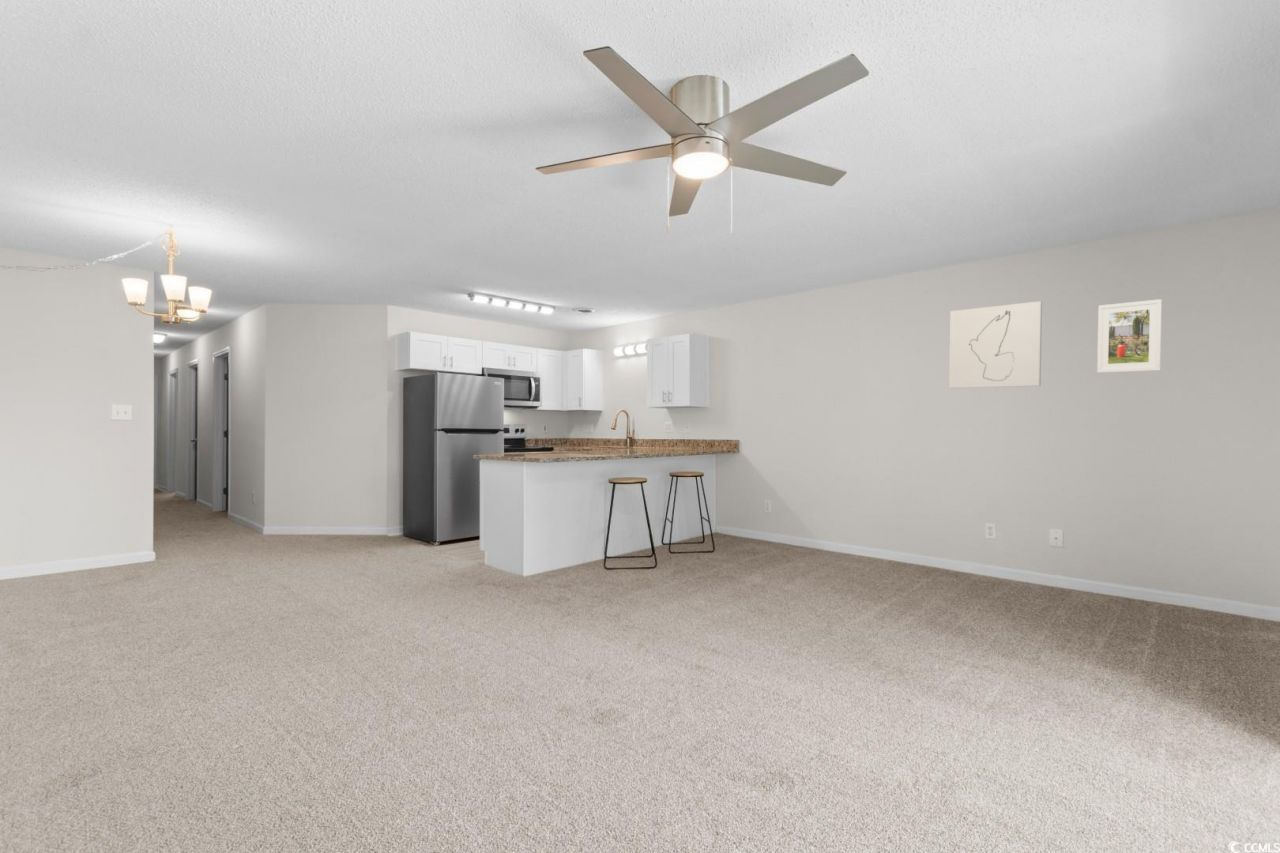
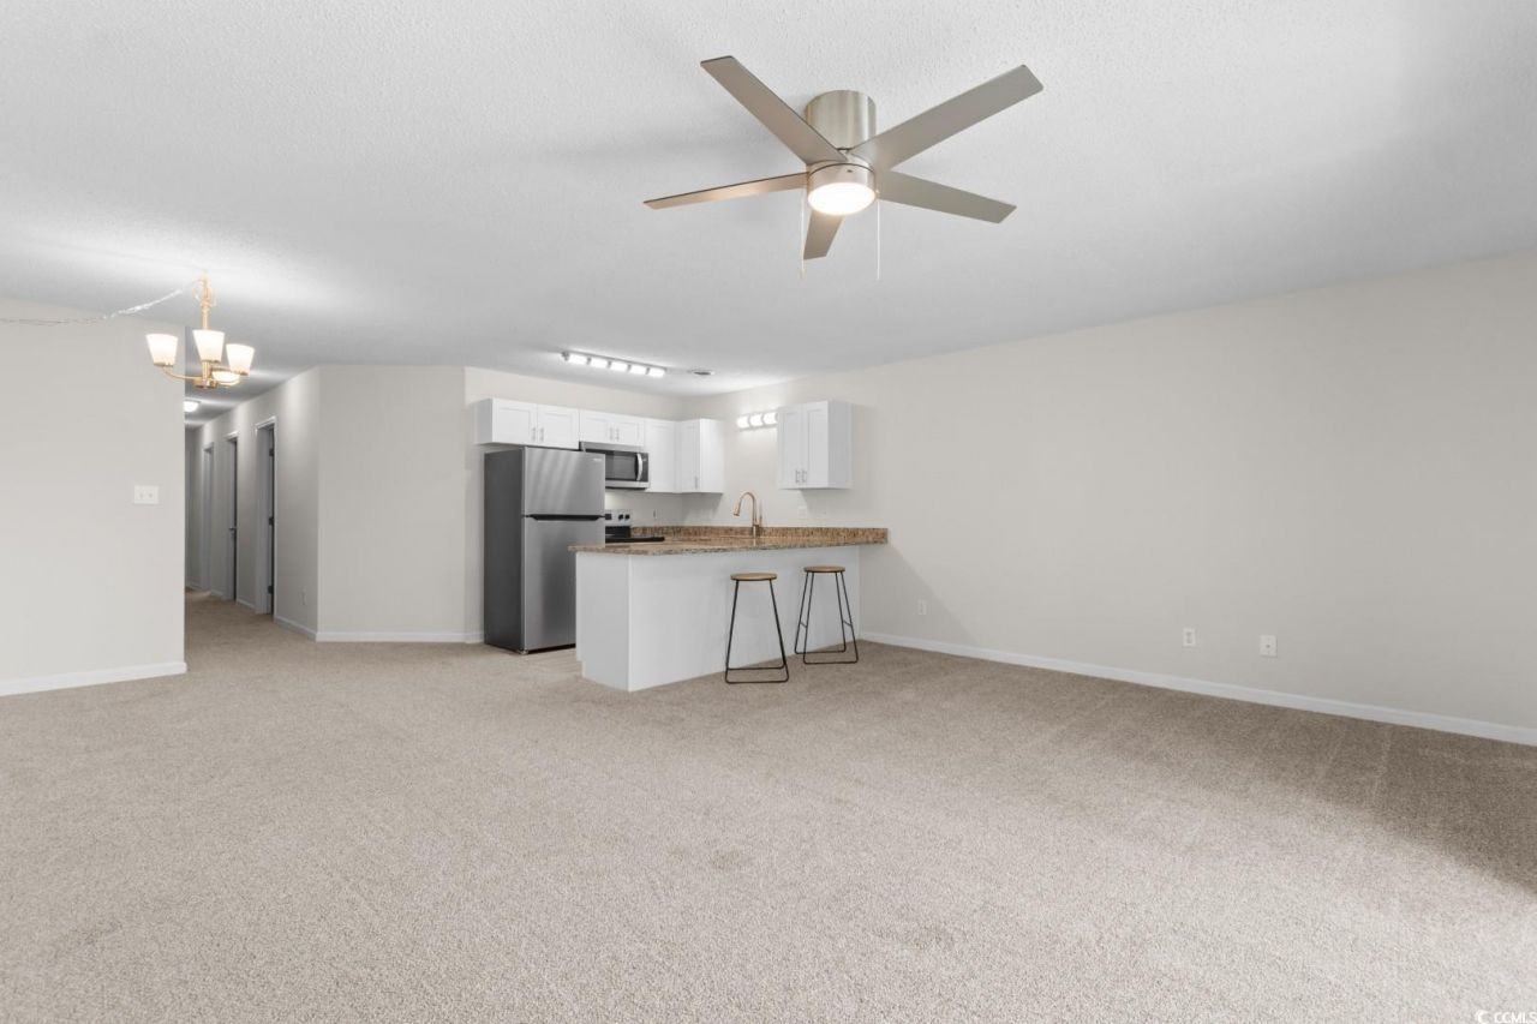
- wall art [948,300,1043,389]
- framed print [1096,298,1163,374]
